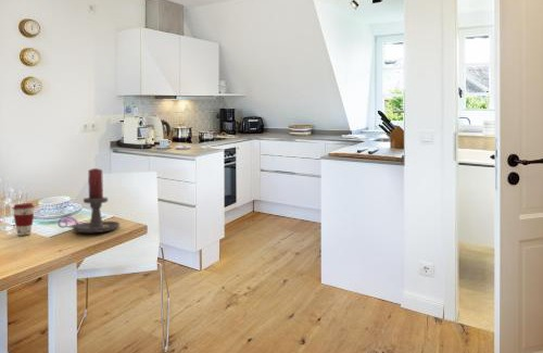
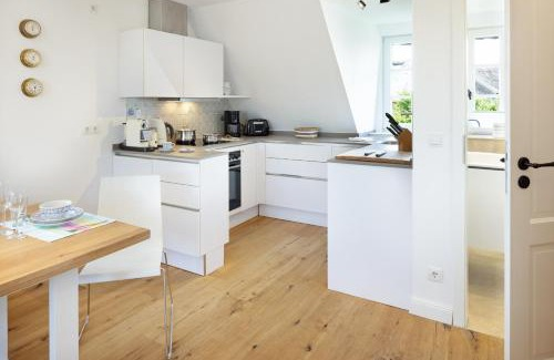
- candle holder [56,167,121,234]
- coffee cup [12,202,36,236]
